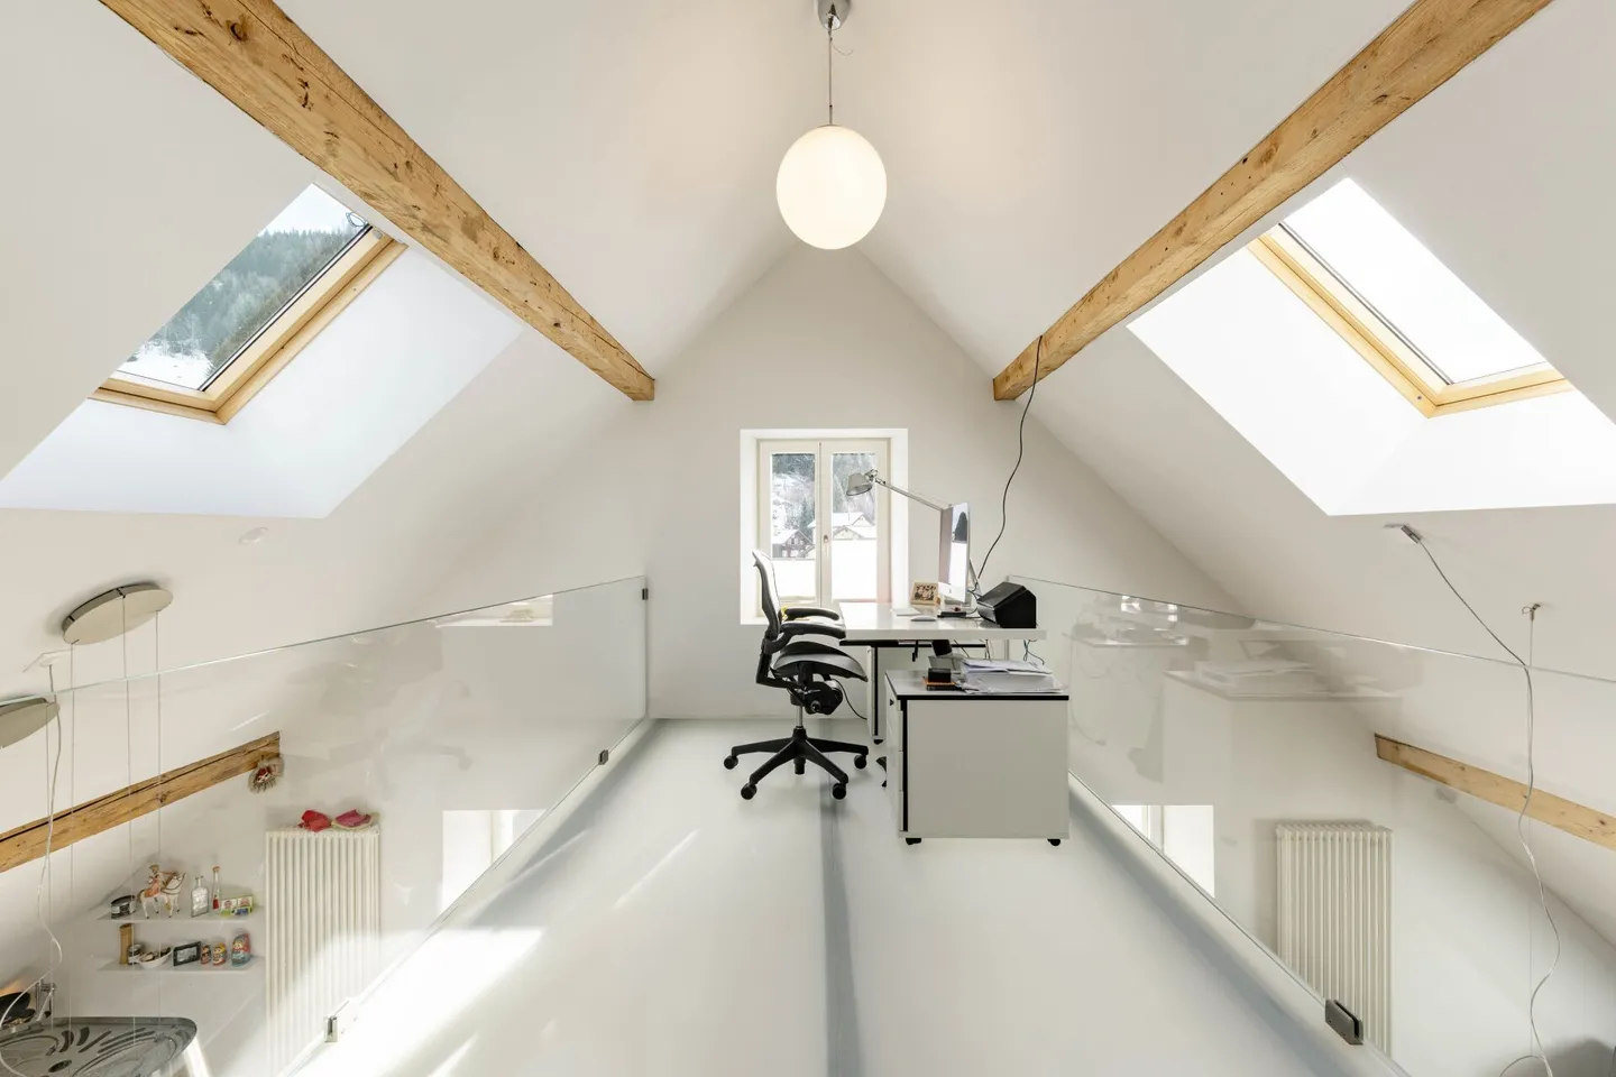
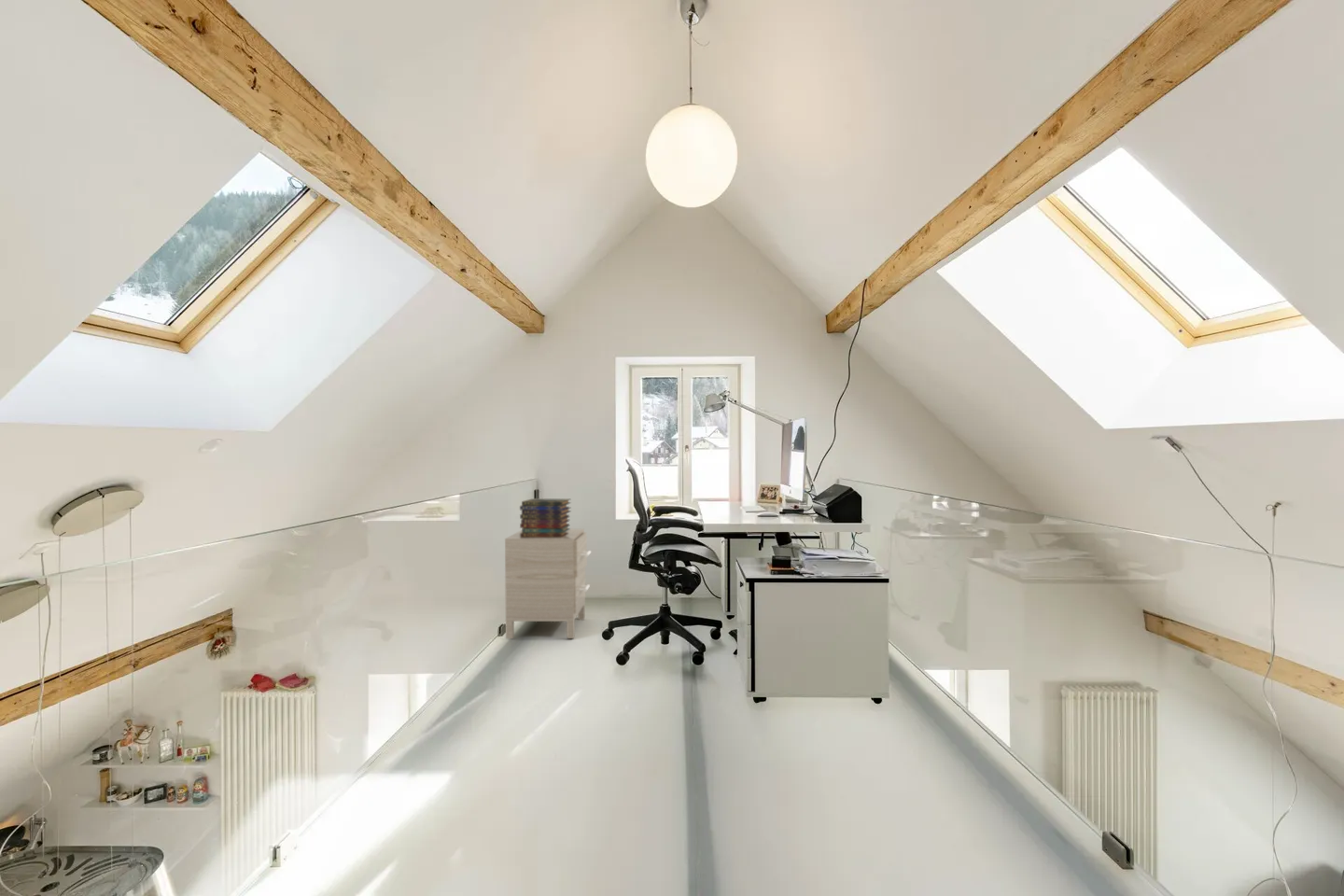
+ book stack [519,497,572,538]
+ nightstand [504,528,592,639]
